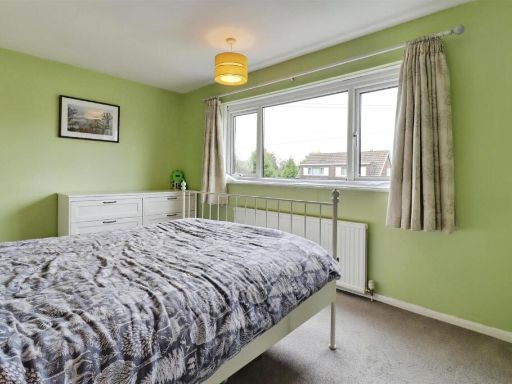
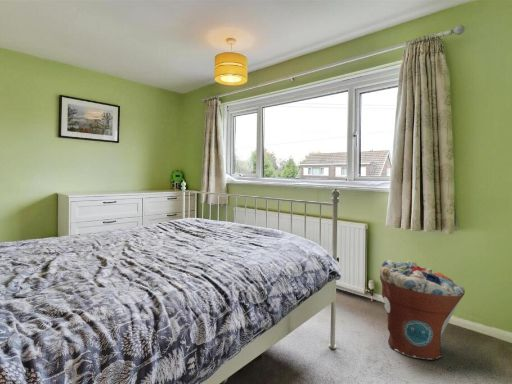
+ flower pot [379,259,466,361]
